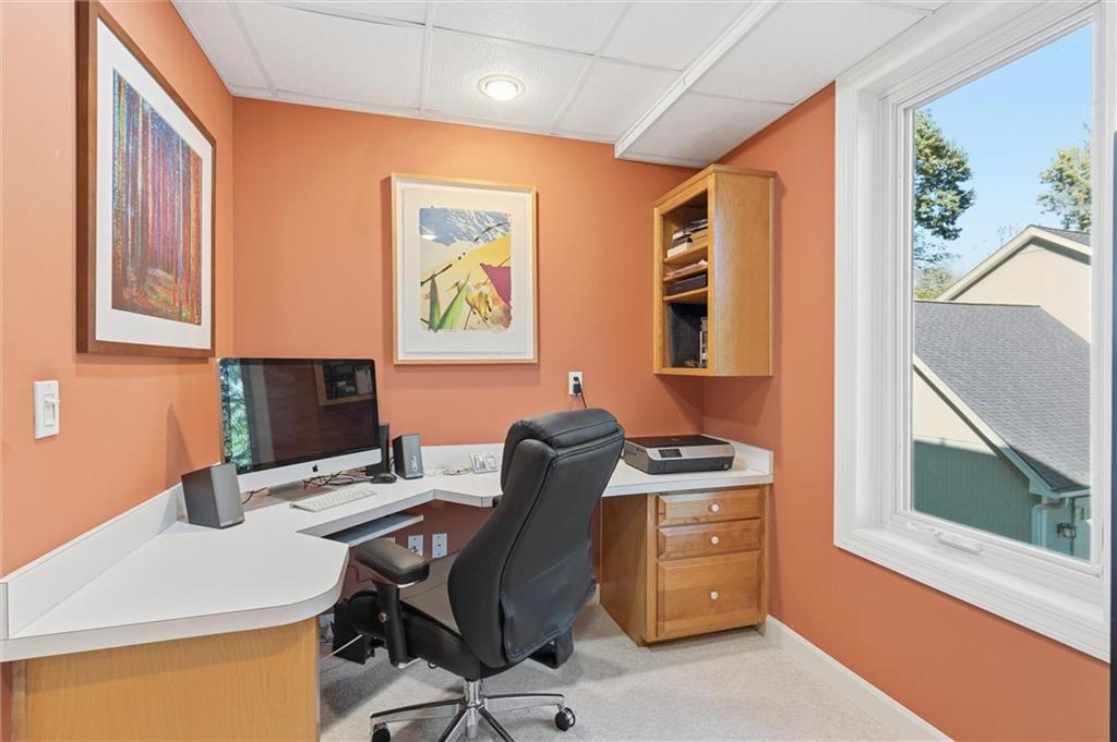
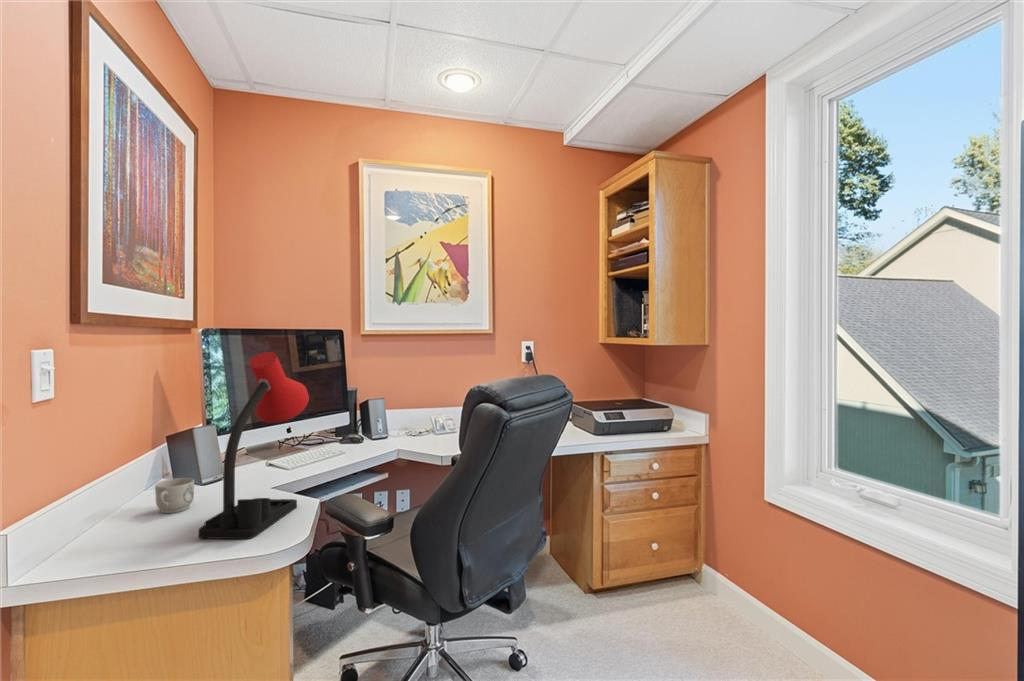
+ desk lamp [198,351,310,540]
+ mug [154,477,195,514]
